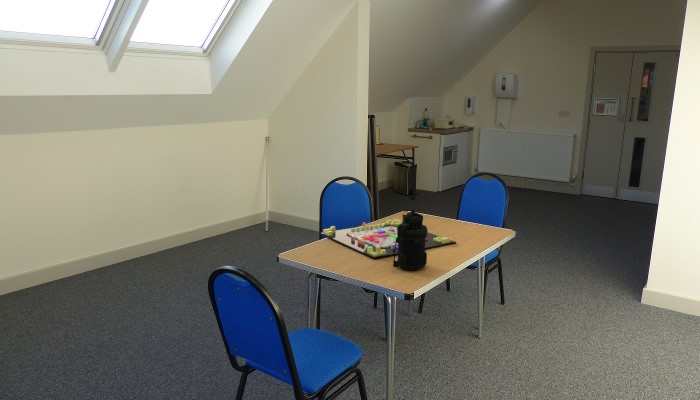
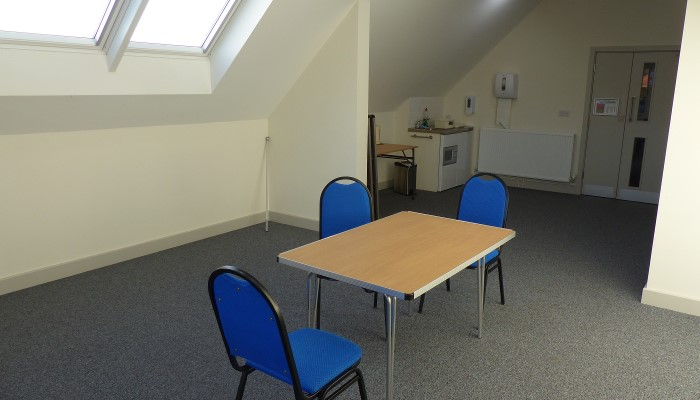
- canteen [392,207,429,271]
- gameboard [320,218,457,260]
